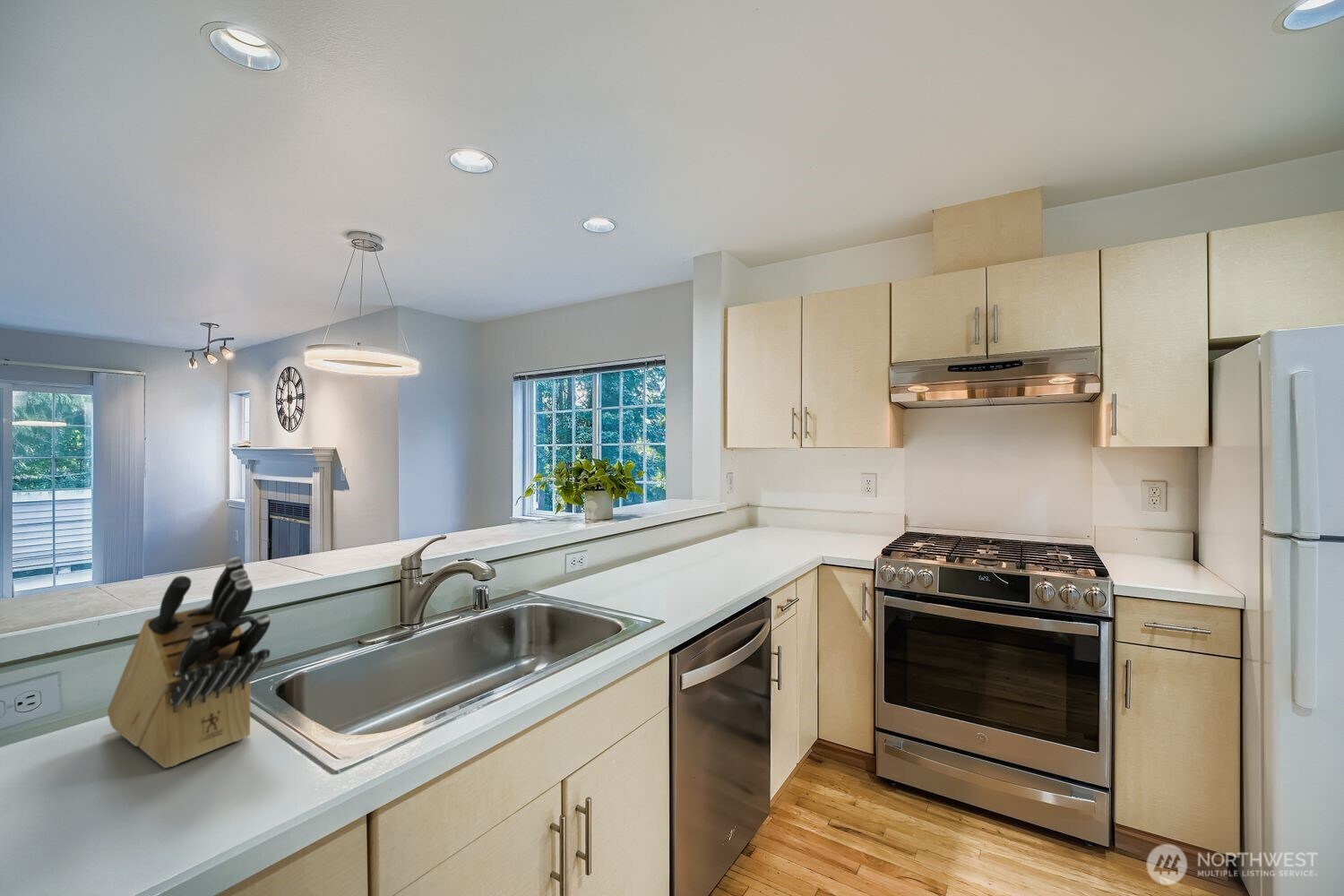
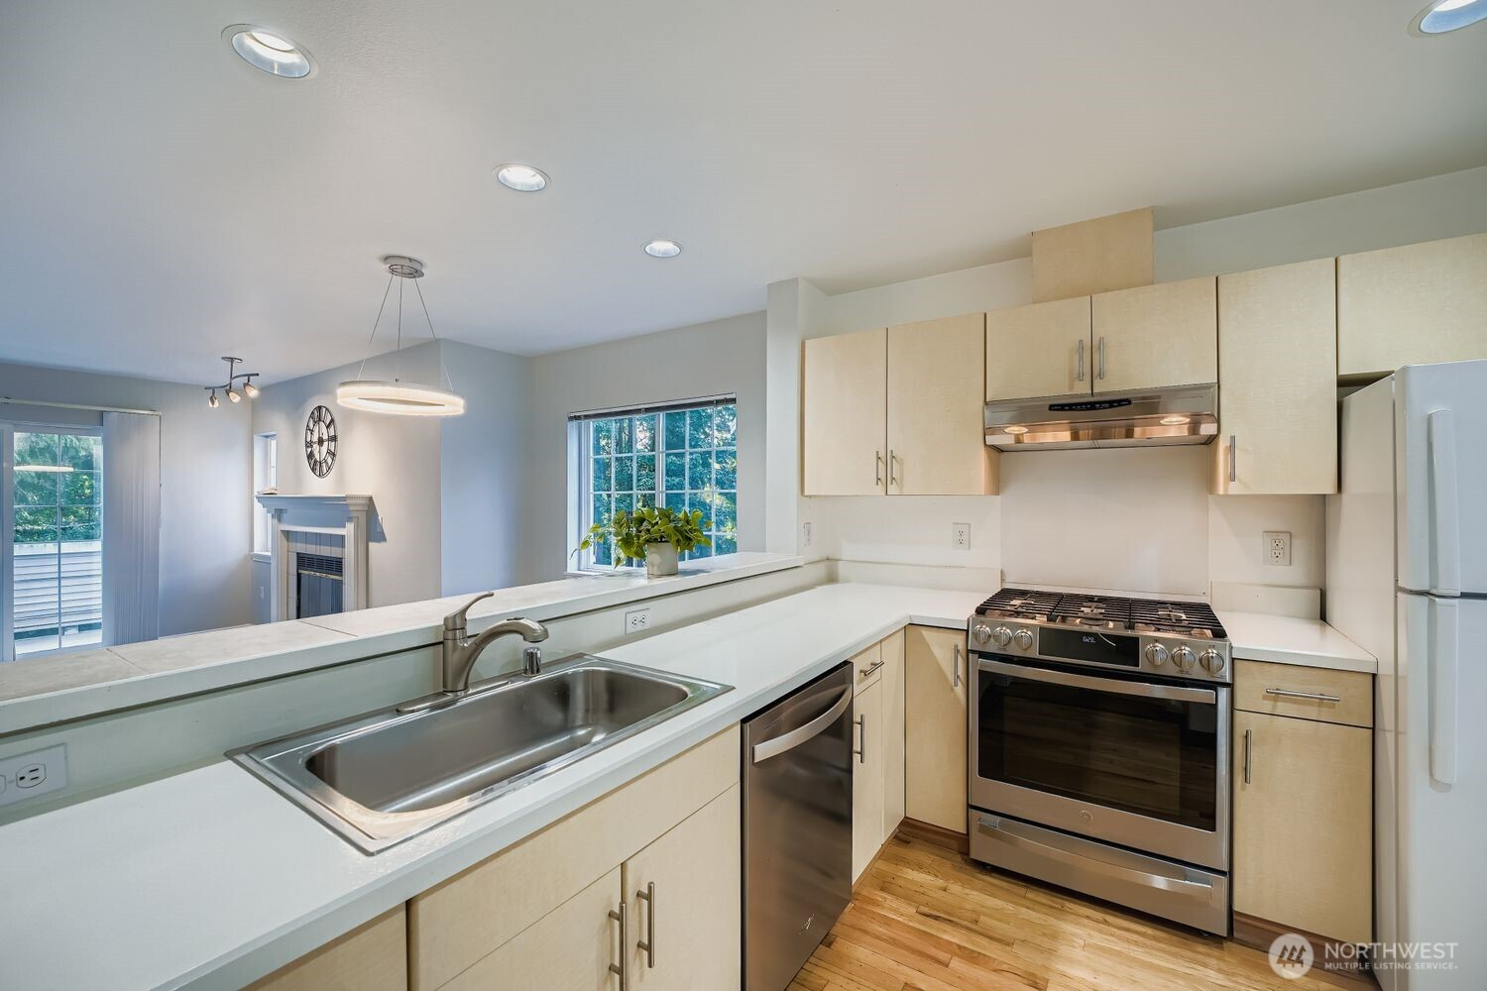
- knife block [107,556,271,769]
